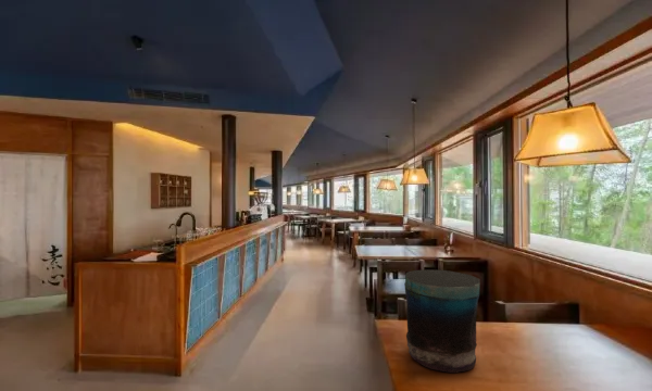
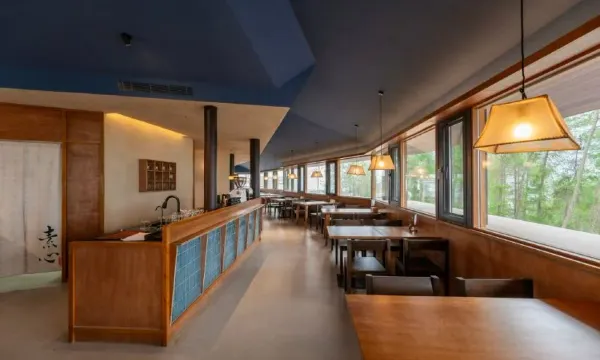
- vase [403,268,481,374]
